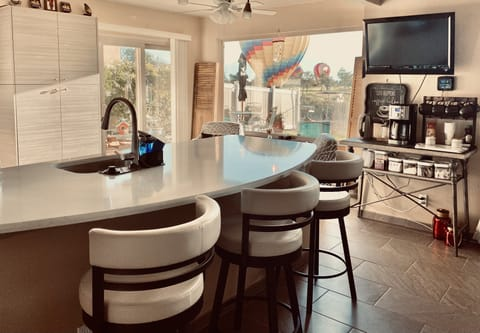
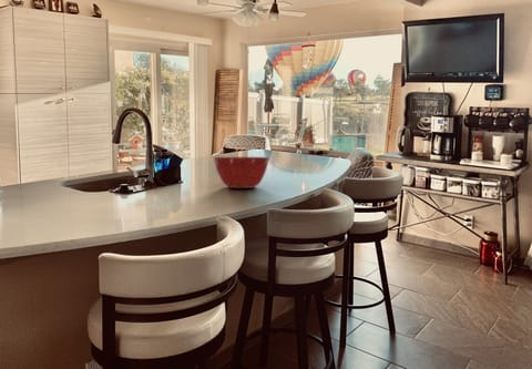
+ mixing bowl [213,156,270,189]
